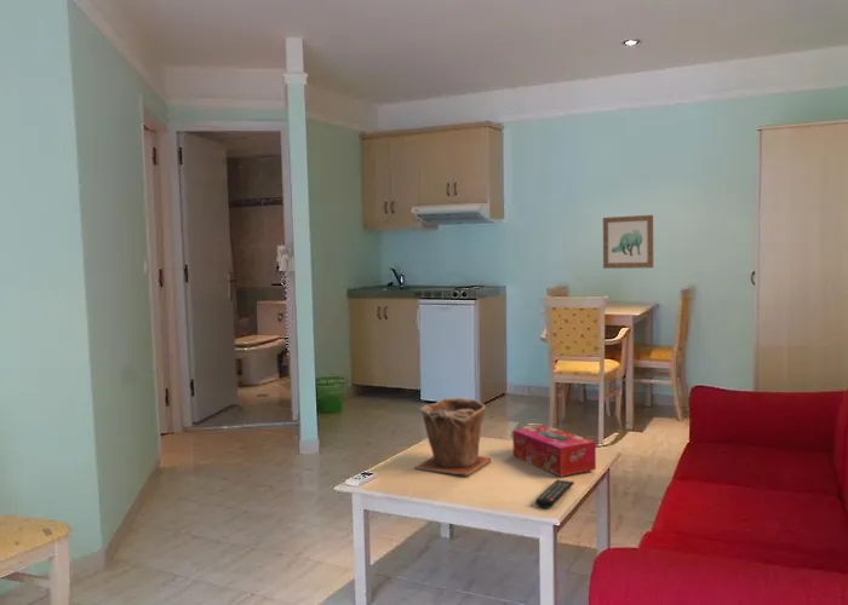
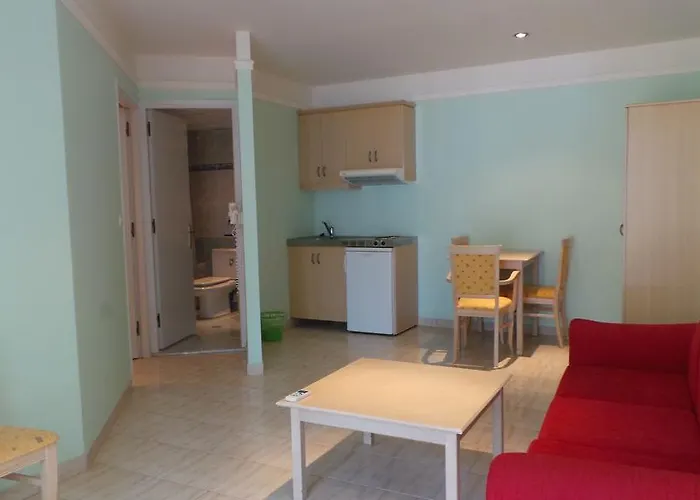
- tissue box [511,425,597,478]
- wall art [602,214,654,270]
- remote control [534,478,575,509]
- plant pot [413,396,493,477]
